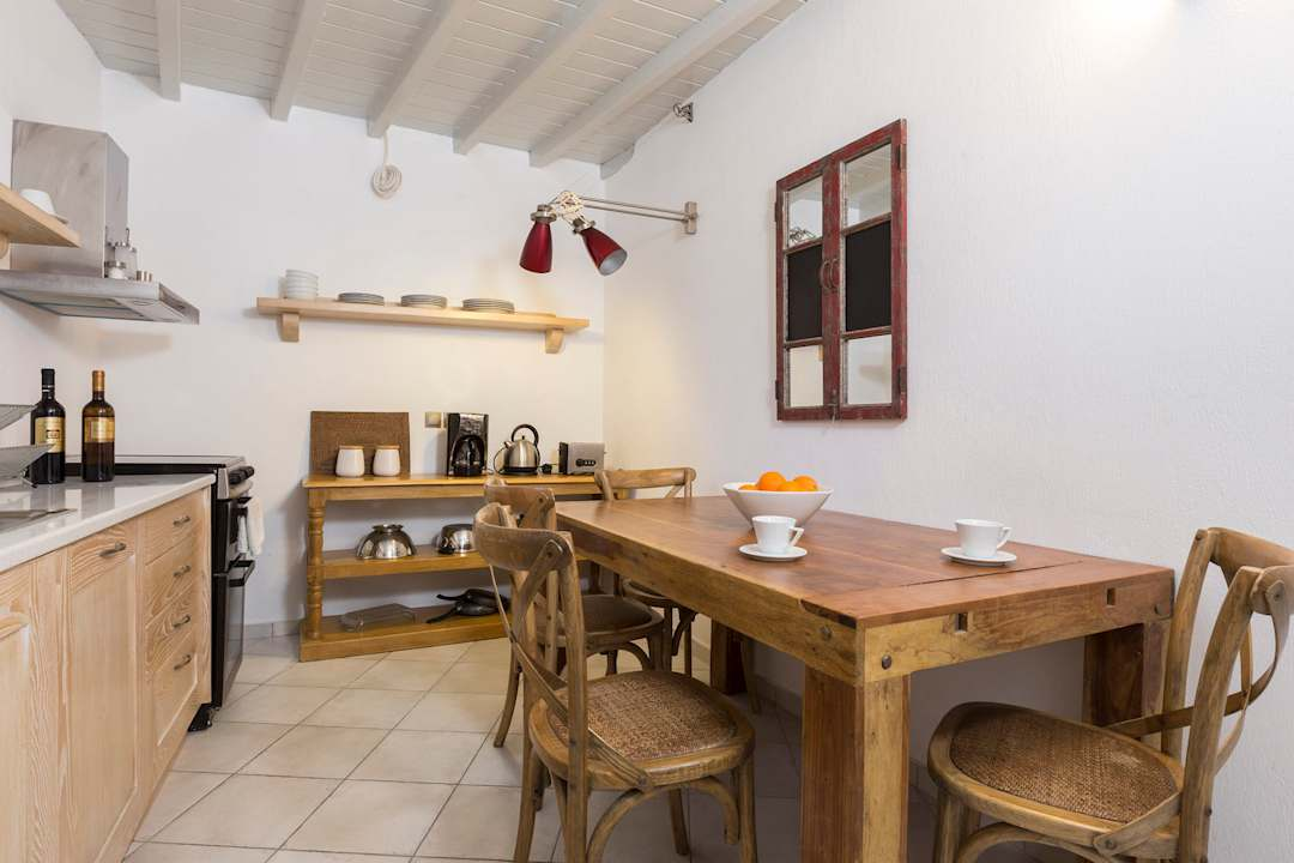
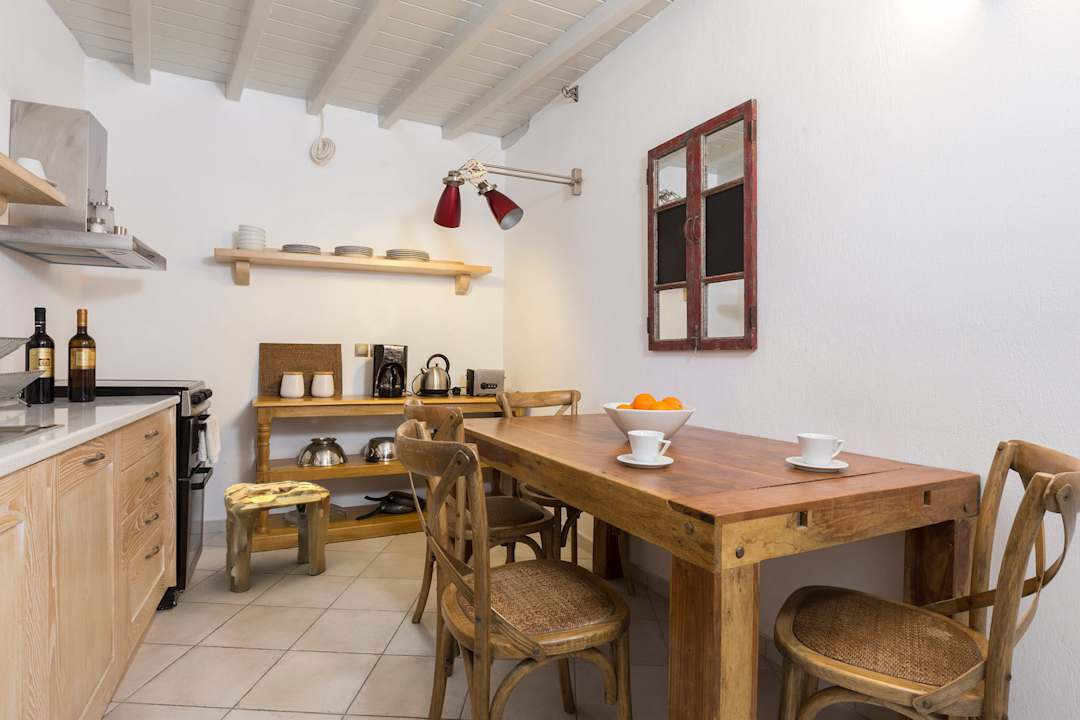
+ stool [223,480,331,593]
